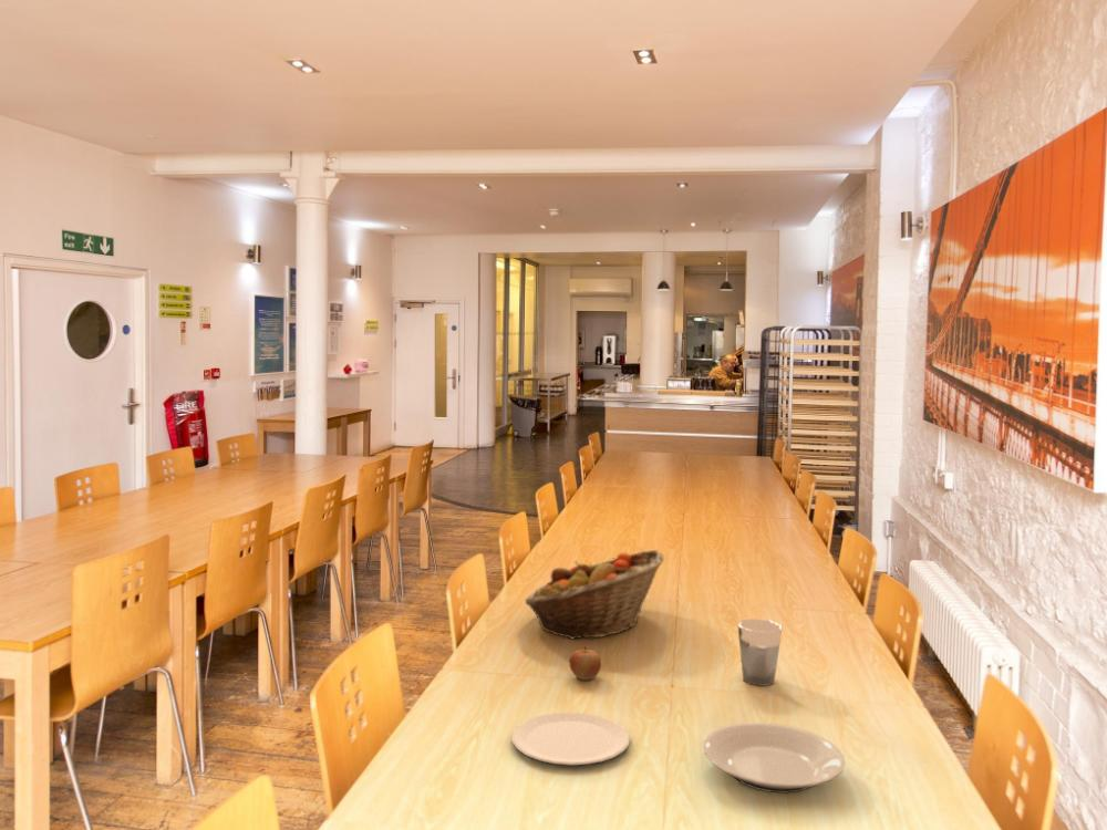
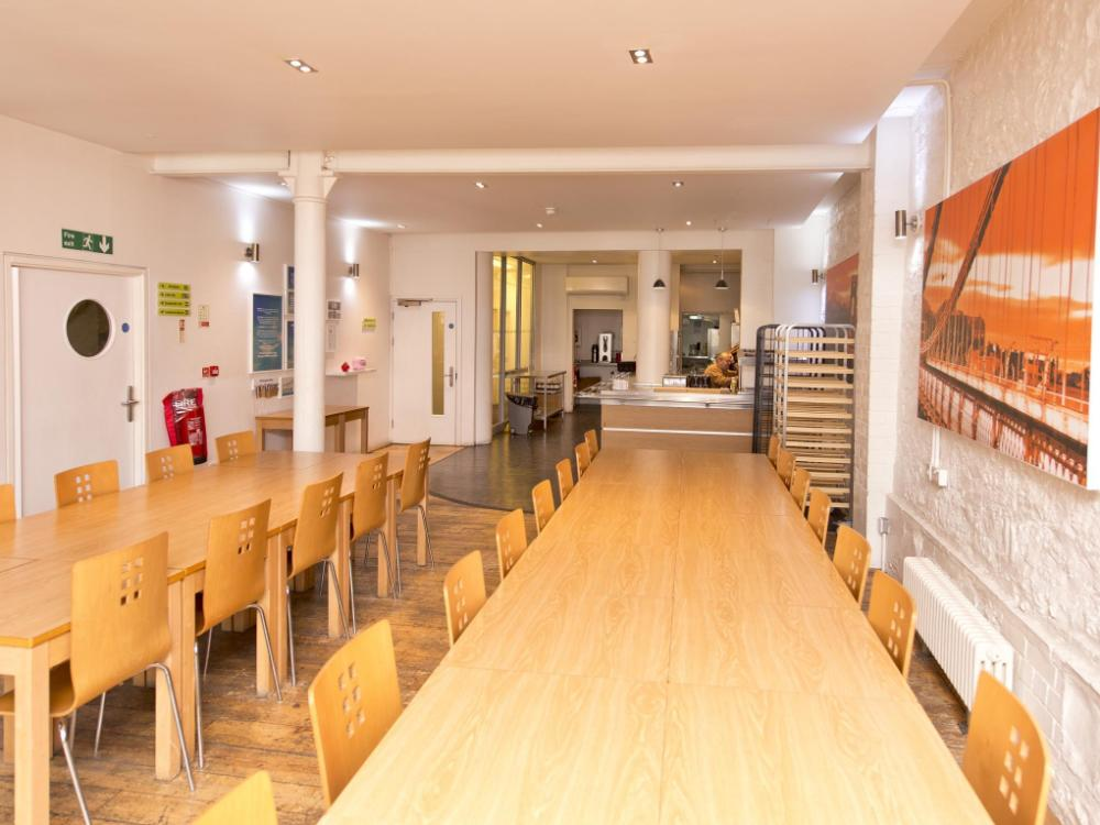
- apple [568,645,602,681]
- drinking glass [737,618,784,687]
- plate [510,710,631,767]
- plate [702,722,846,795]
- fruit basket [524,549,665,640]
